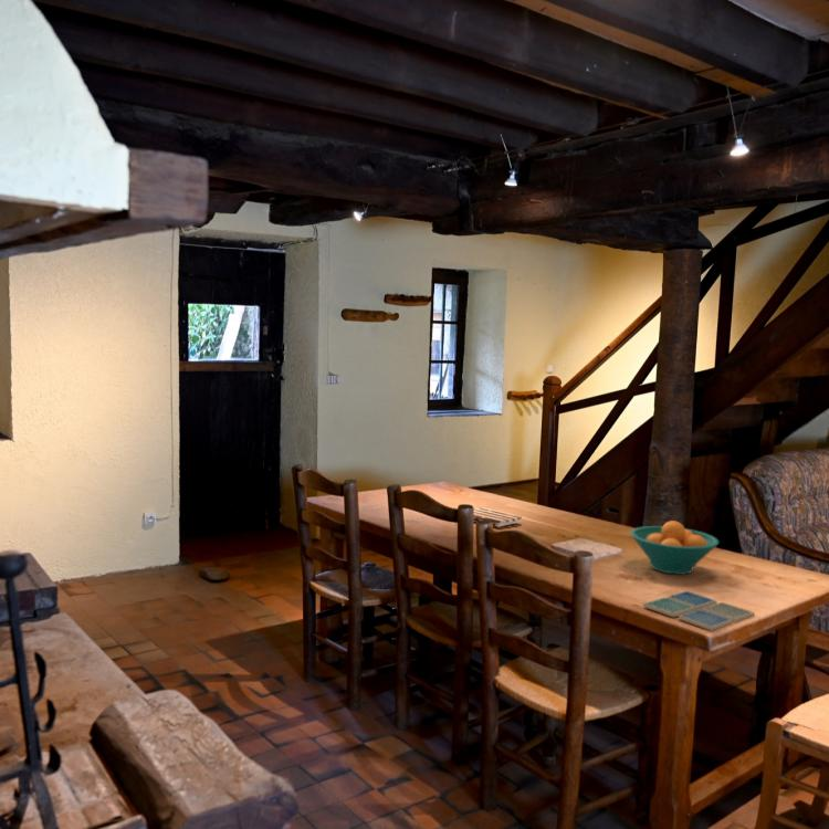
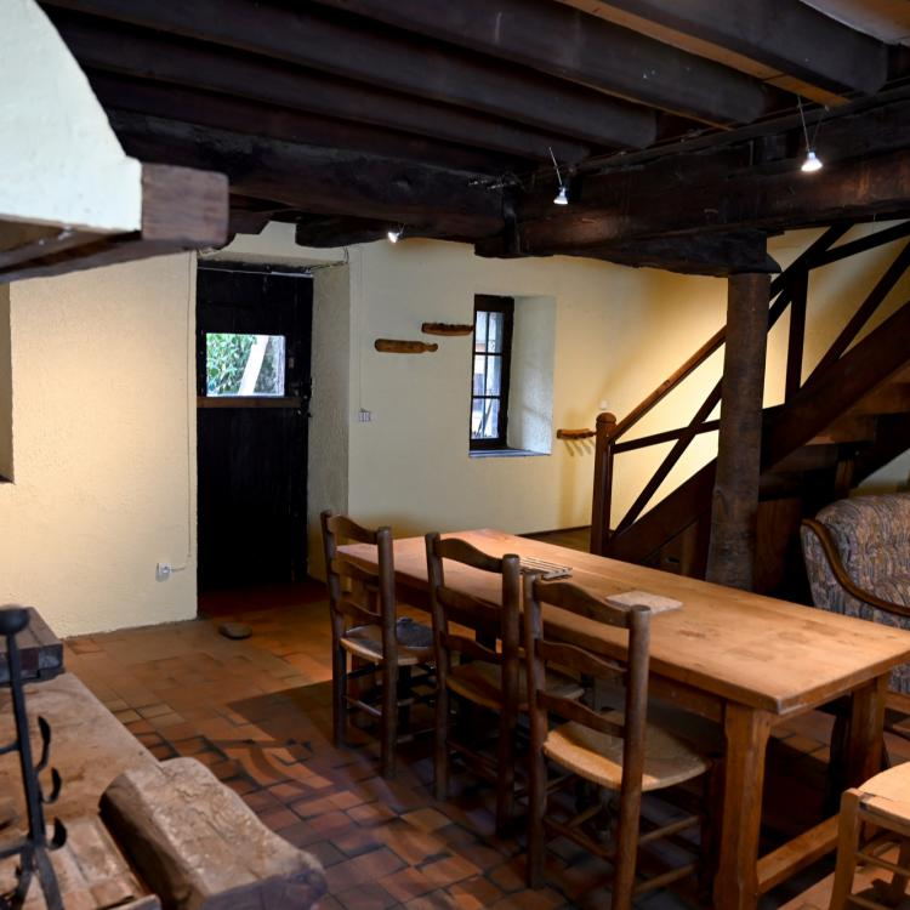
- drink coaster [642,590,756,632]
- fruit bowl [629,520,720,576]
